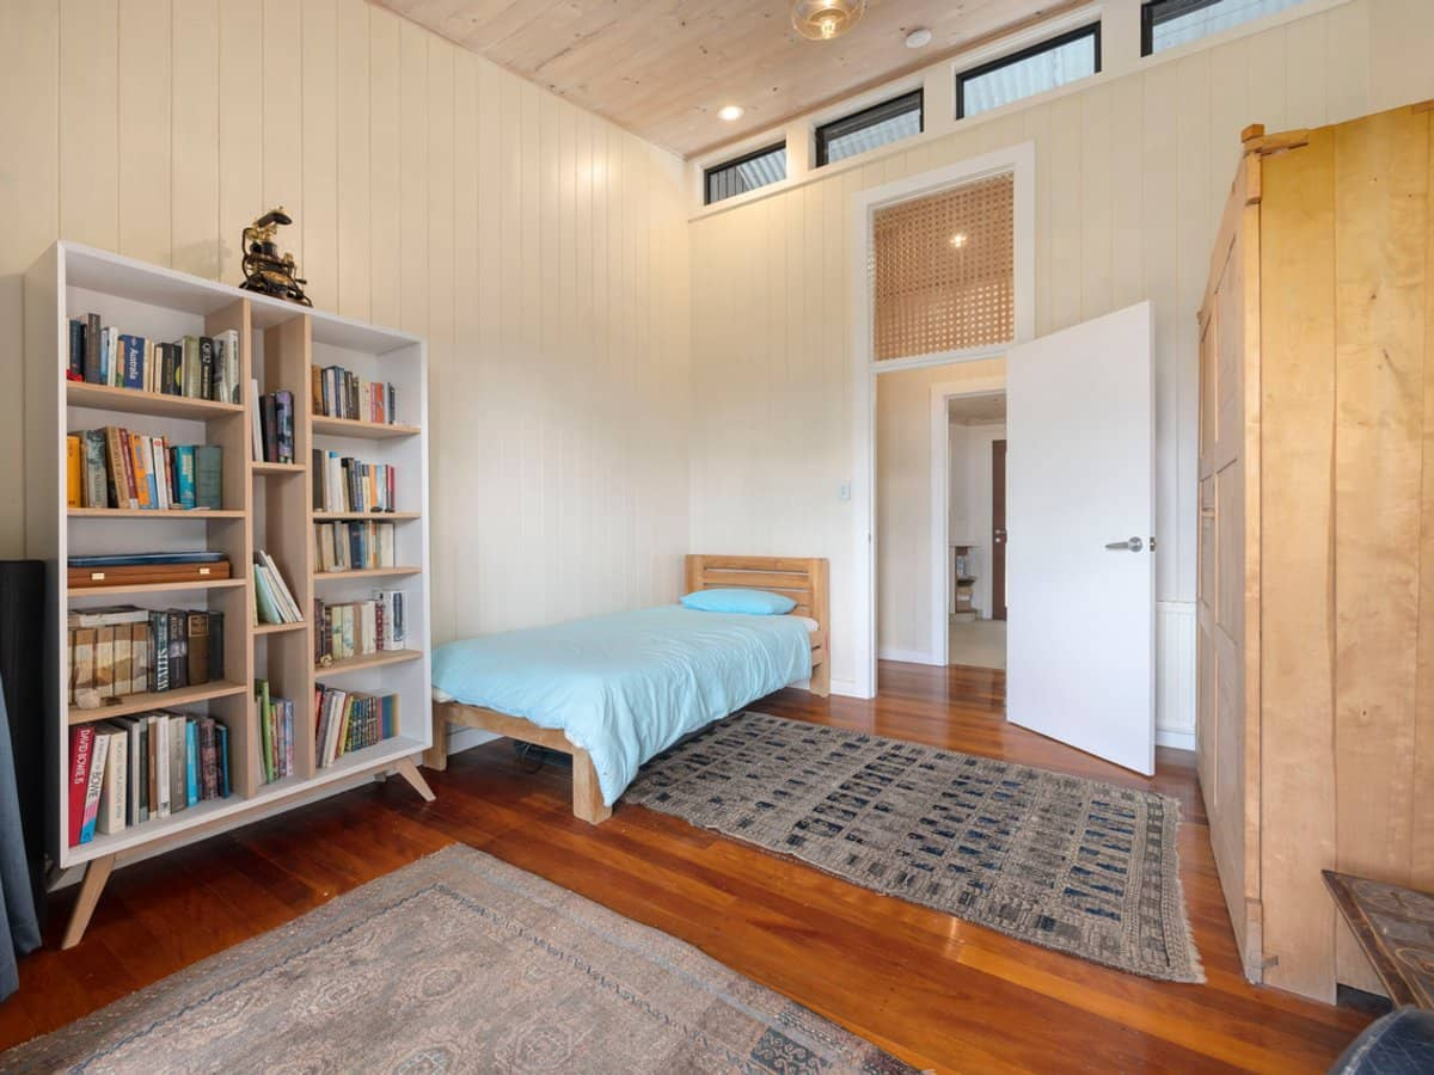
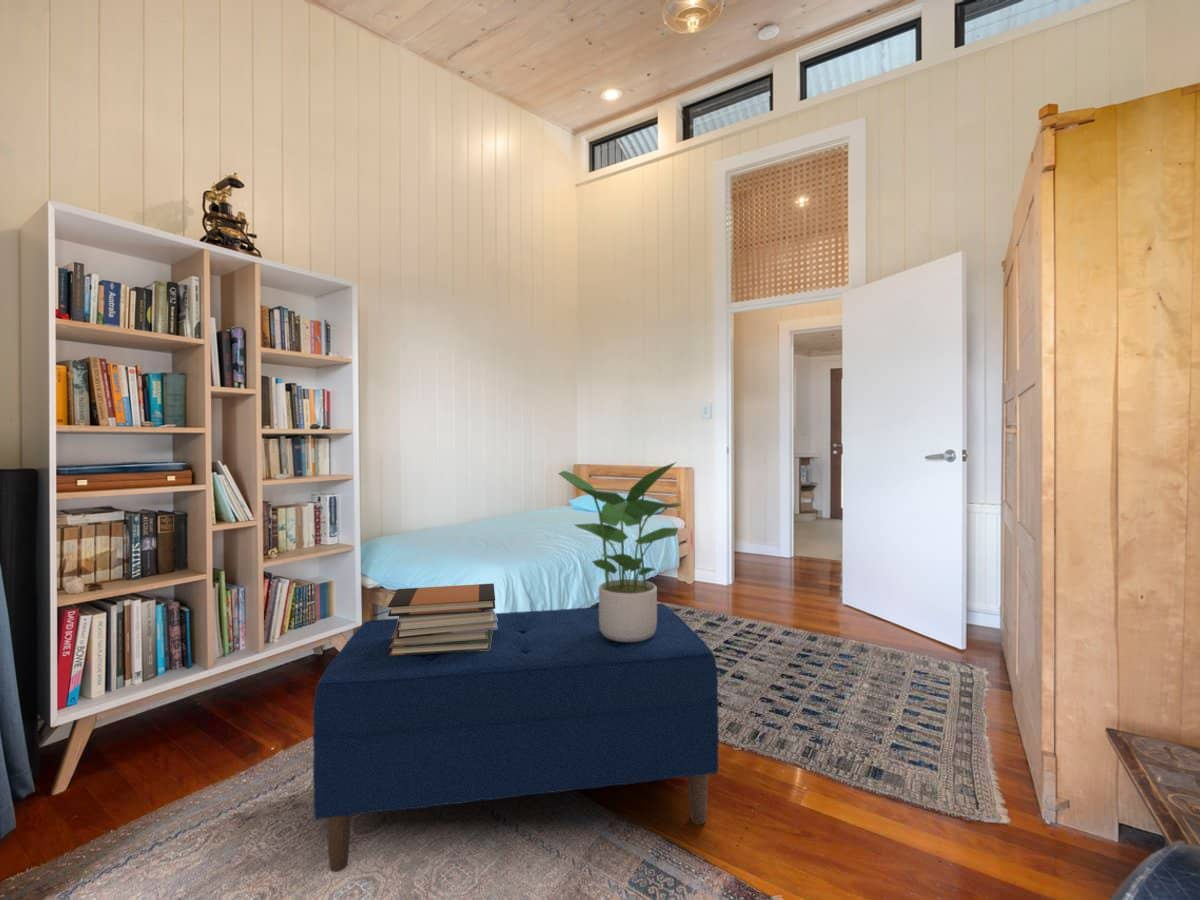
+ book stack [387,583,497,656]
+ bench [311,603,720,873]
+ potted plant [557,461,682,642]
